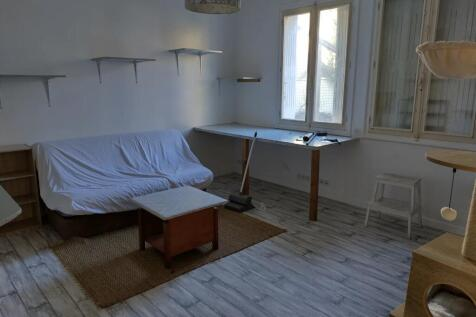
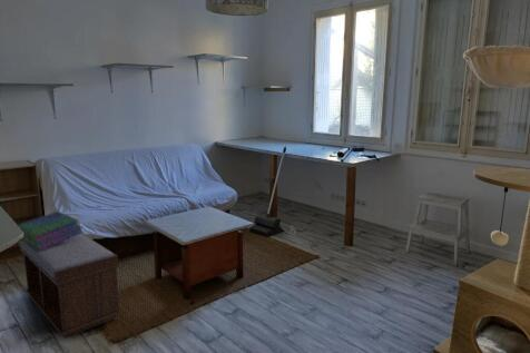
+ bench [18,233,122,340]
+ stack of books [18,210,85,251]
